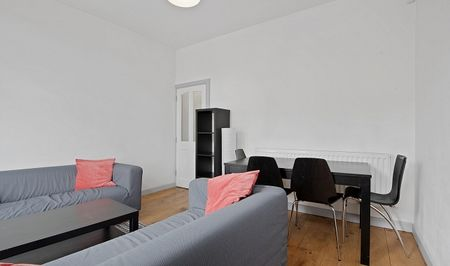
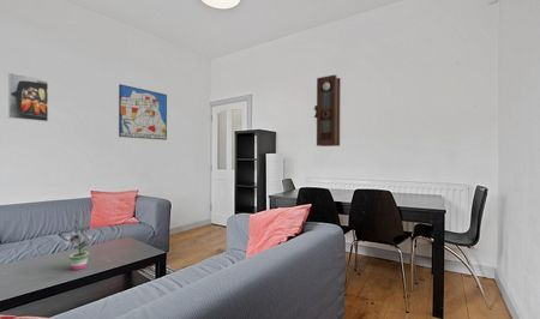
+ potted plant [65,218,100,271]
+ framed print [7,72,49,122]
+ wall art [118,83,168,142]
+ pendulum clock [313,73,342,148]
